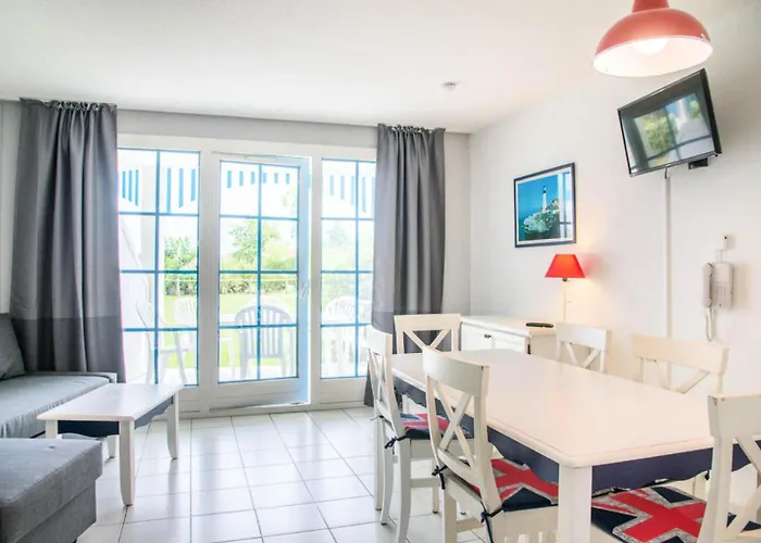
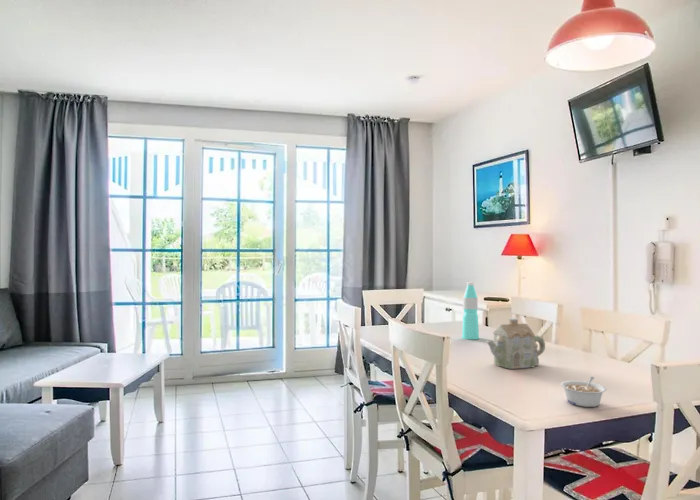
+ water bottle [461,281,480,340]
+ legume [560,376,607,408]
+ teapot [486,317,546,370]
